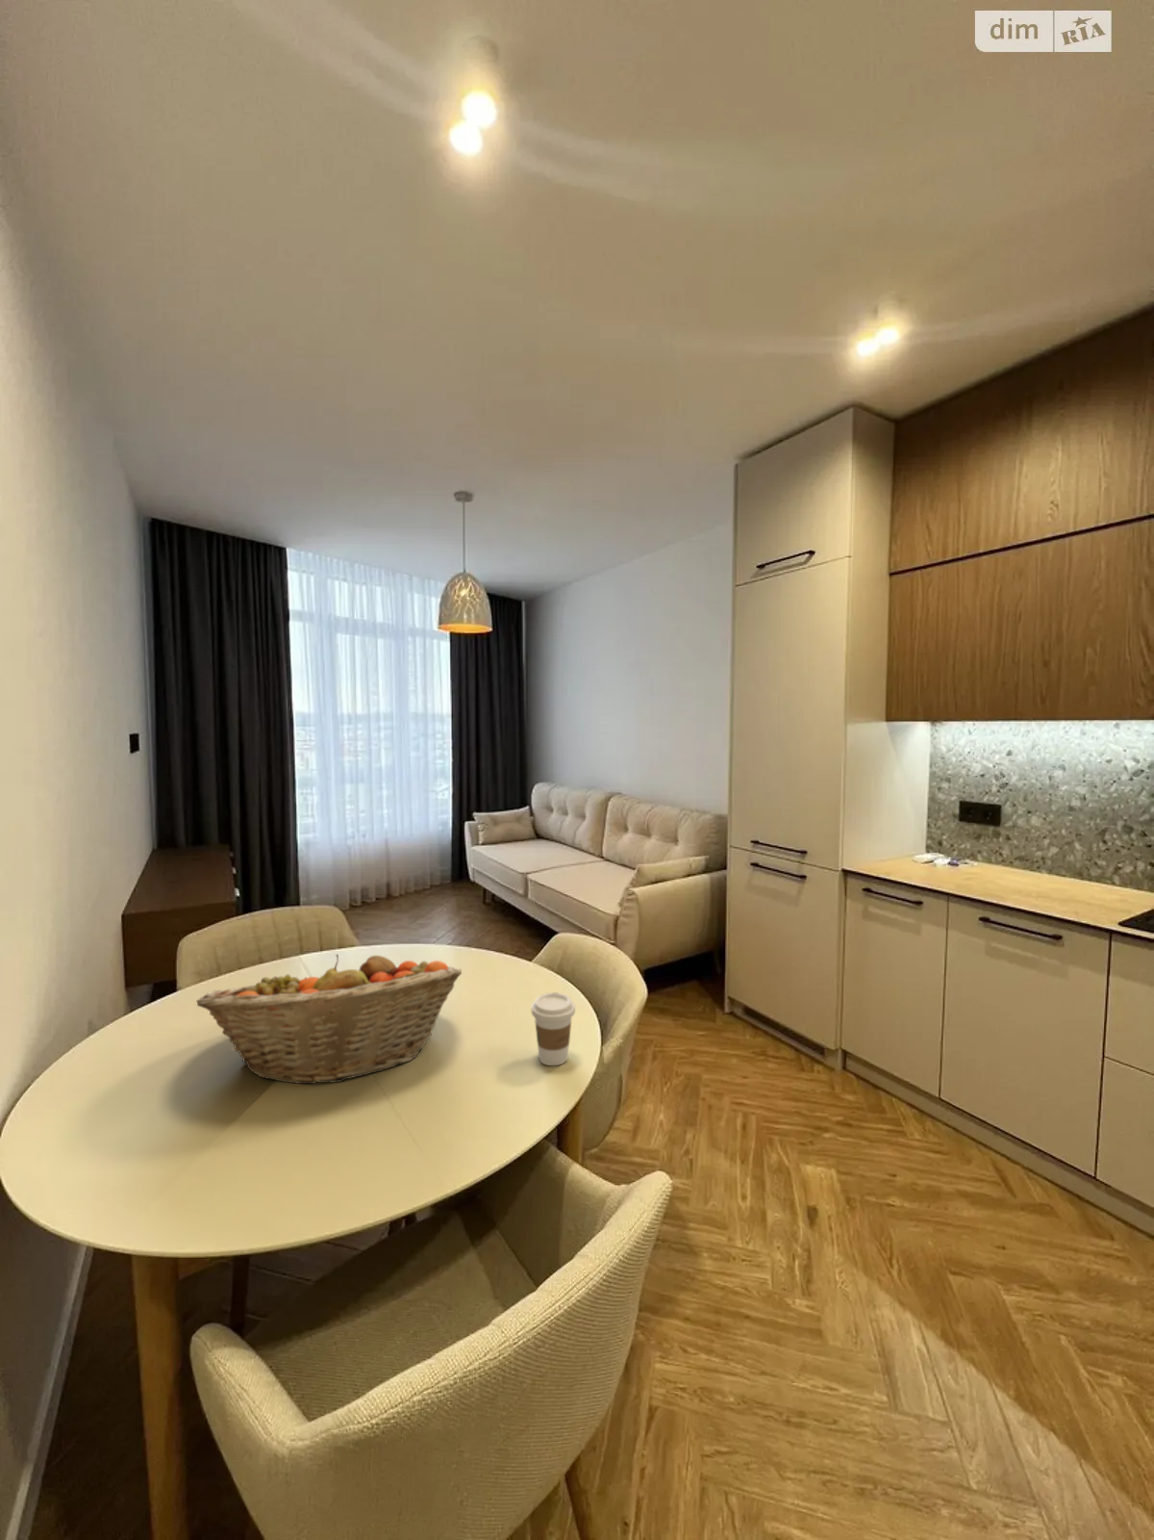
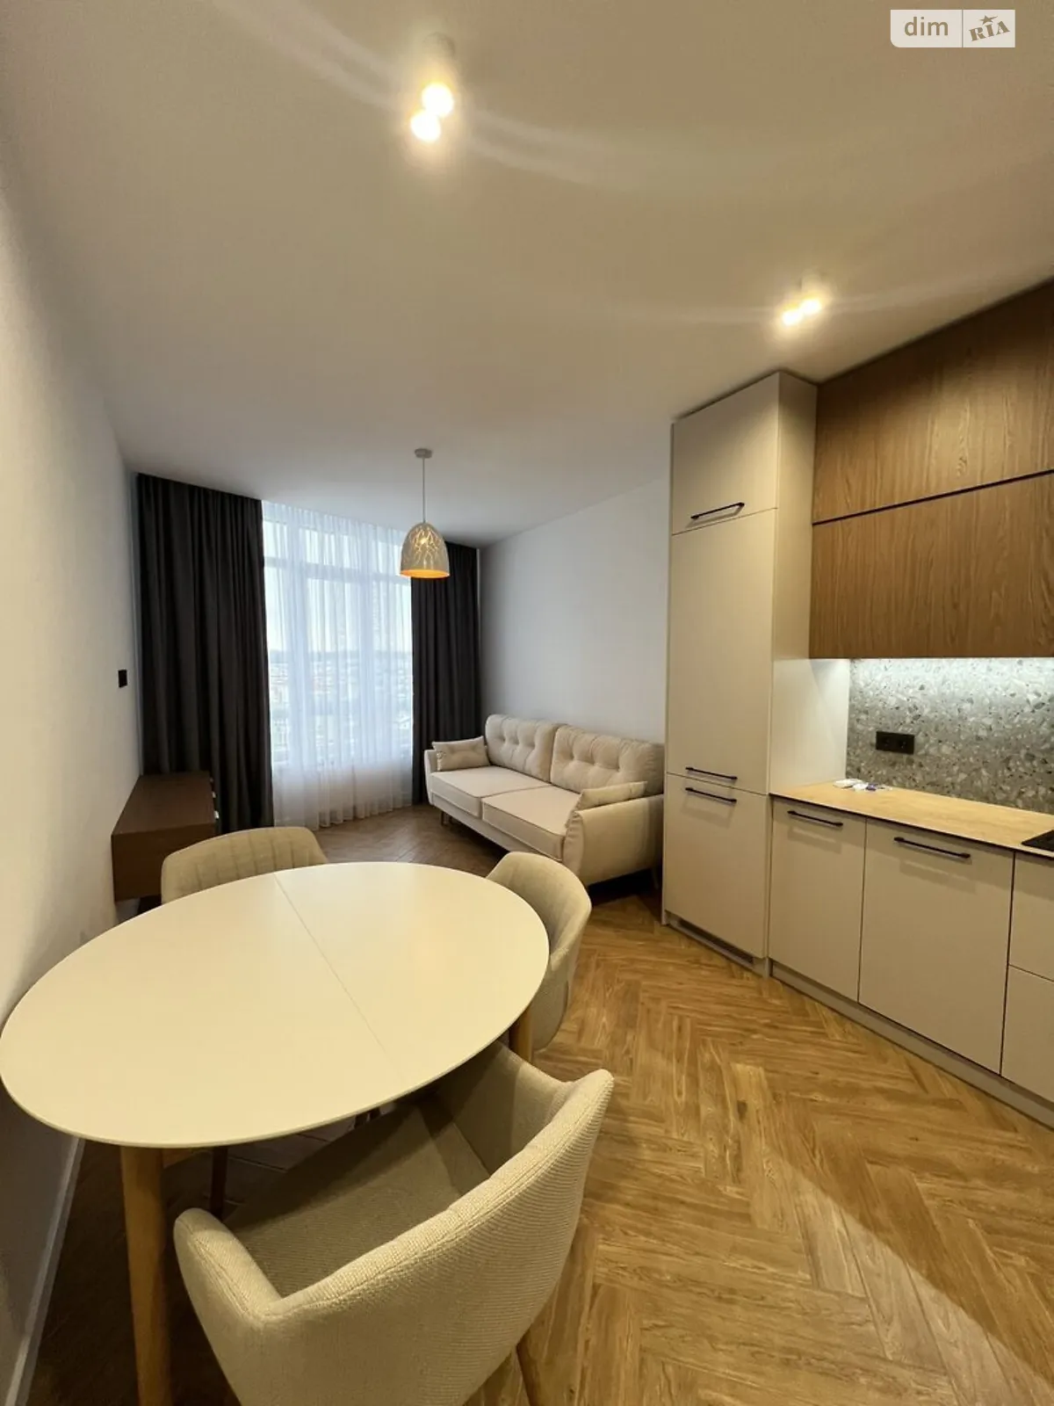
- fruit basket [195,953,463,1085]
- coffee cup [531,992,576,1066]
